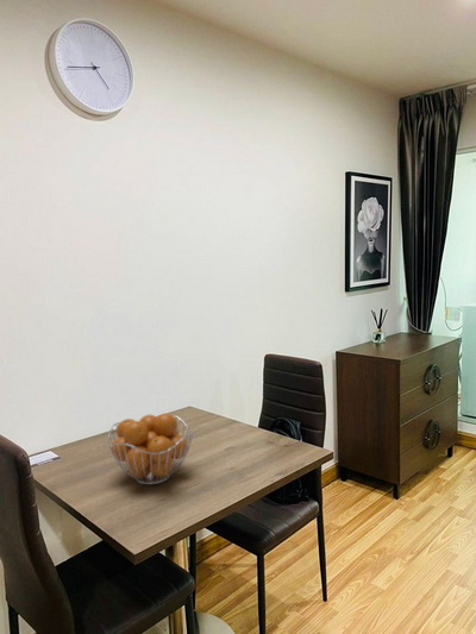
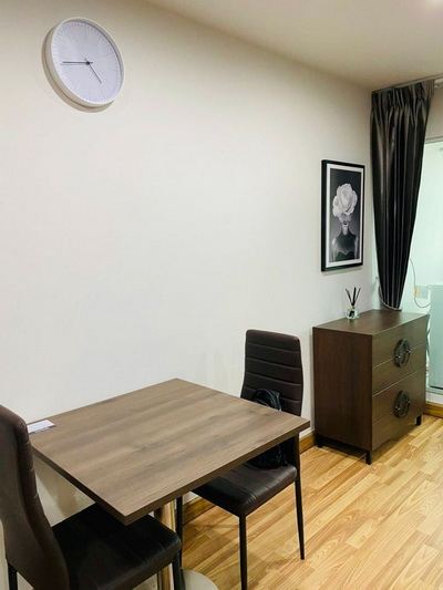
- fruit basket [107,413,194,485]
